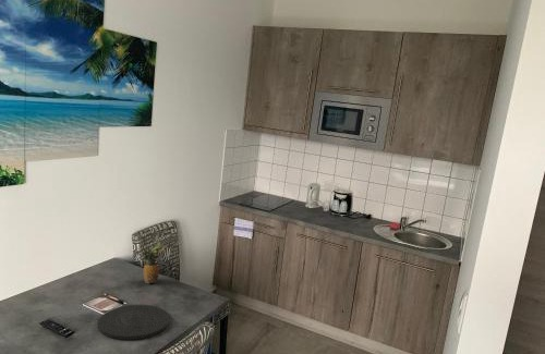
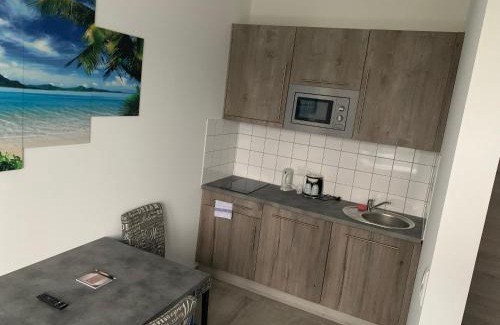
- plate [97,304,171,341]
- fruit [141,240,166,284]
